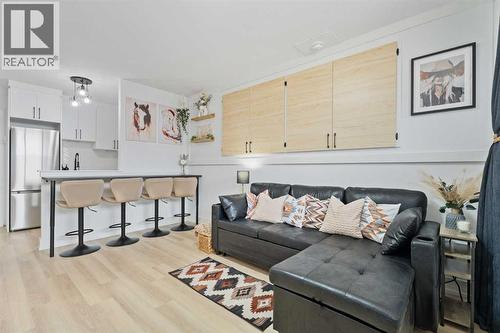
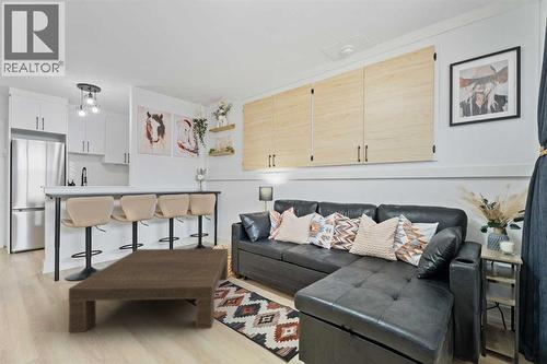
+ coffee table [68,248,230,333]
